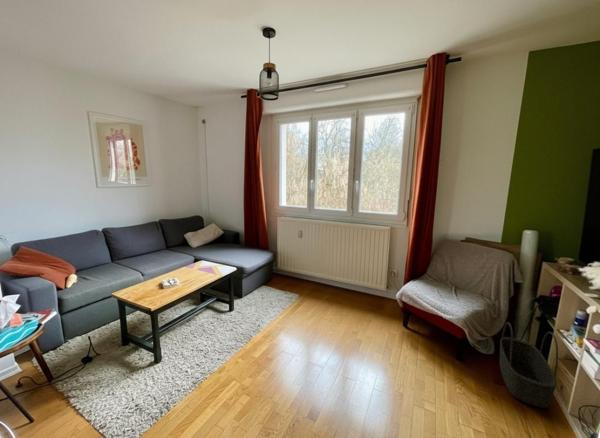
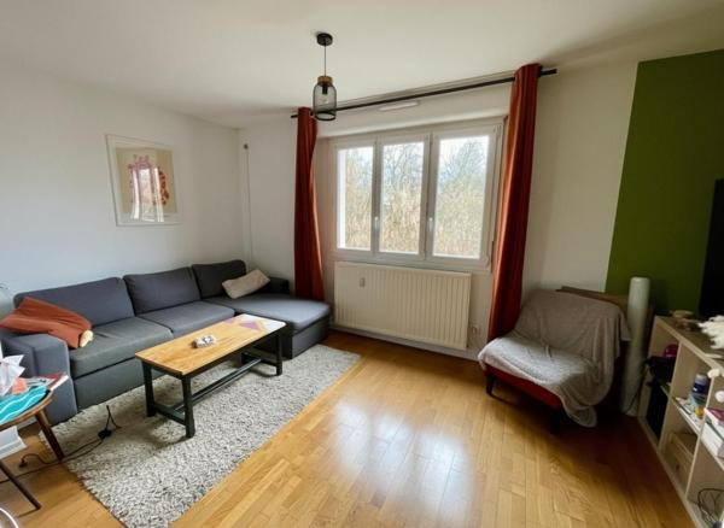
- basket [498,321,559,409]
